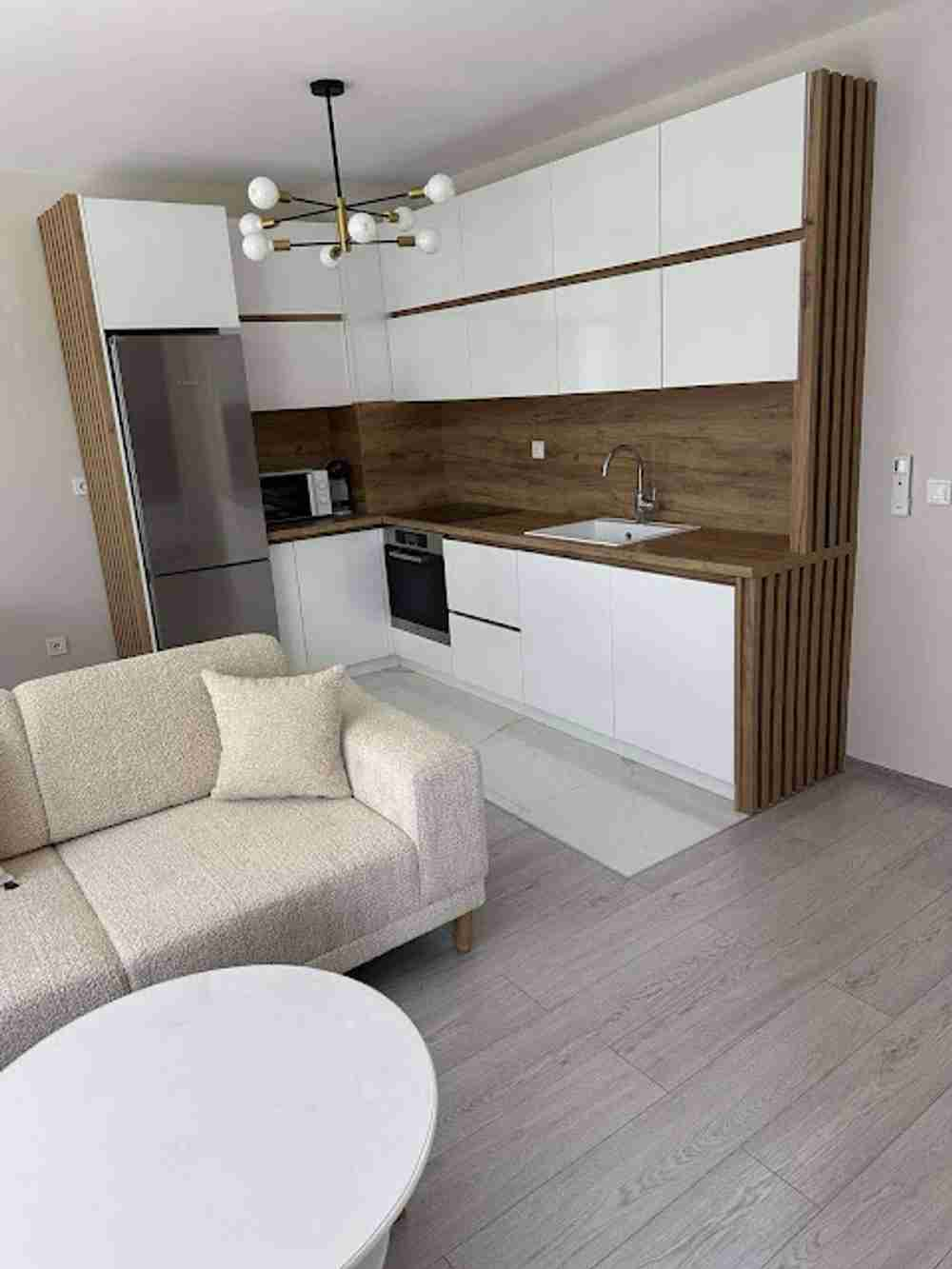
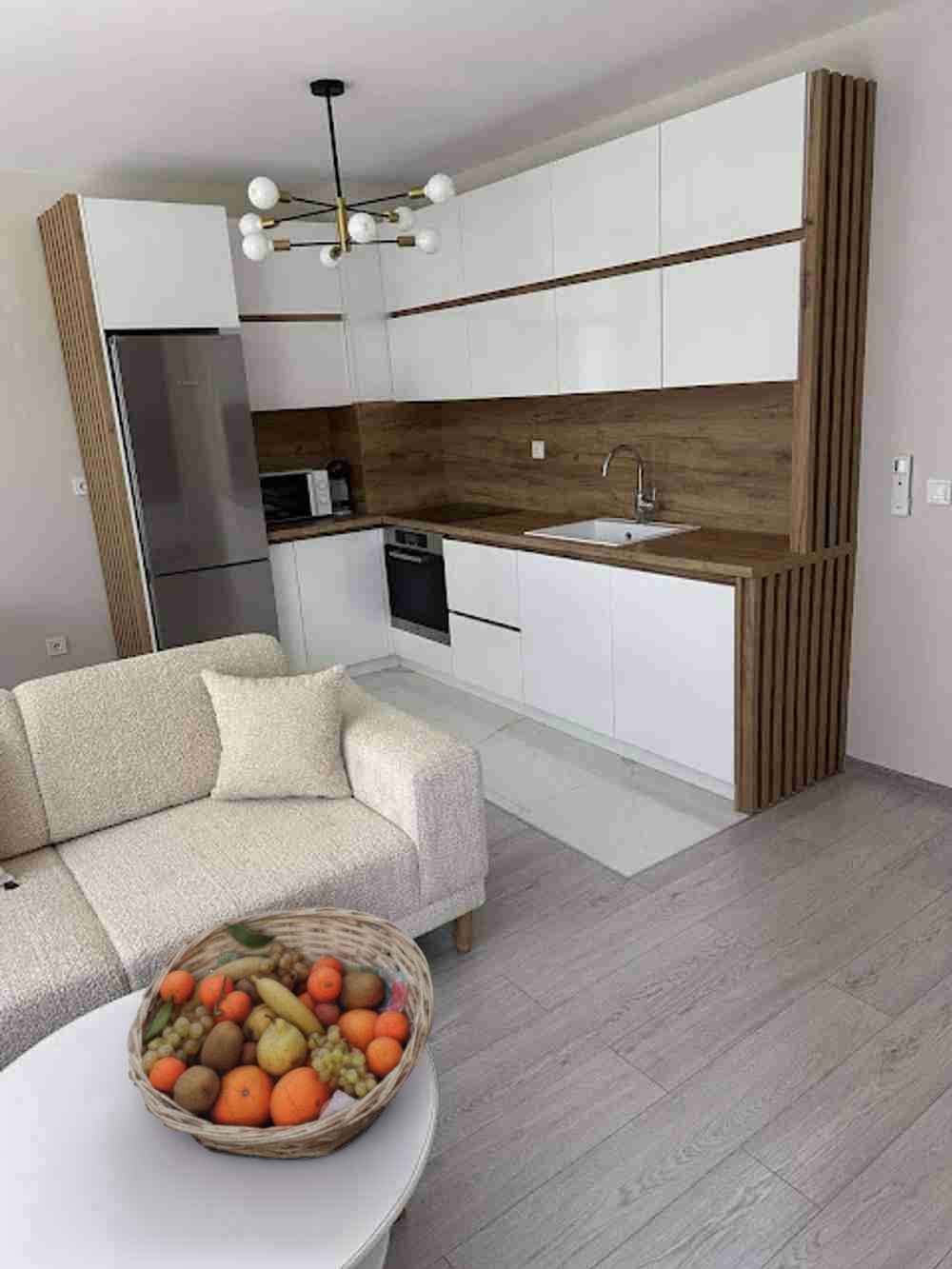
+ fruit basket [127,905,435,1160]
